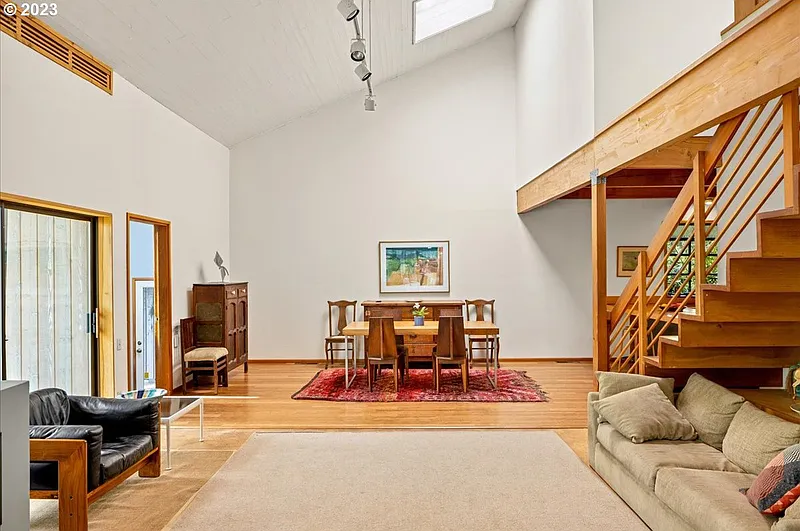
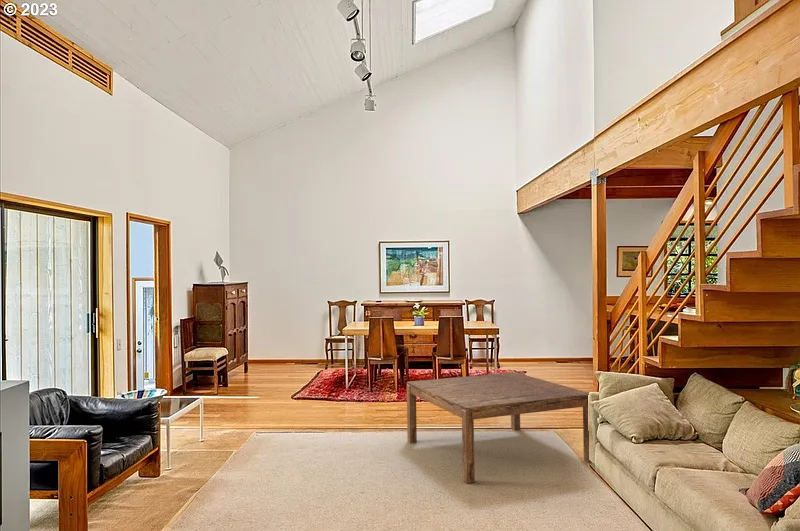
+ coffee table [406,371,593,484]
